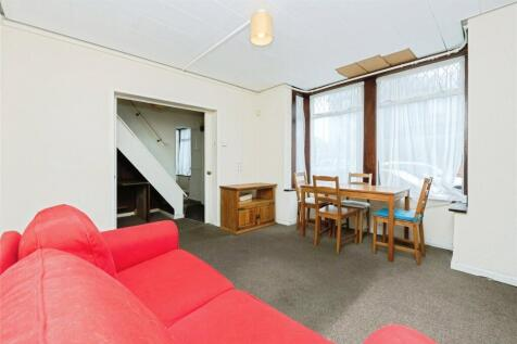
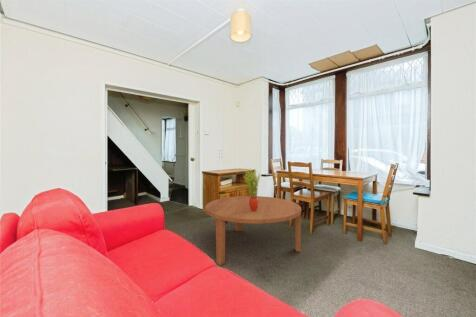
+ coffee table [204,195,302,266]
+ potted plant [242,167,262,211]
